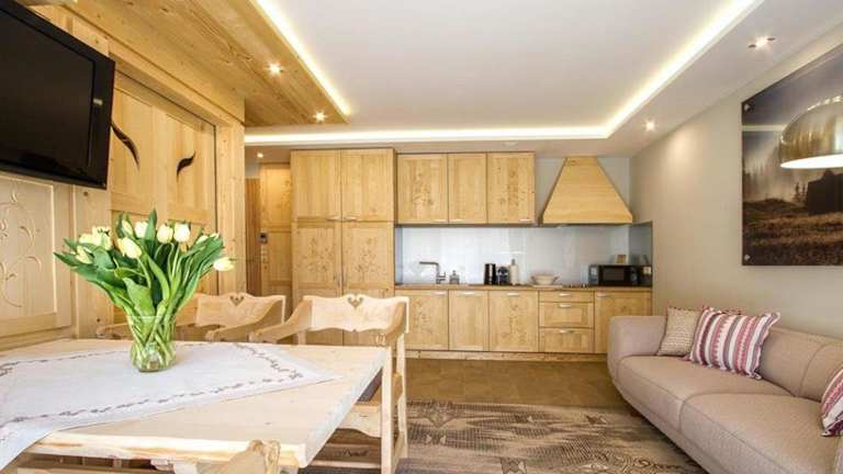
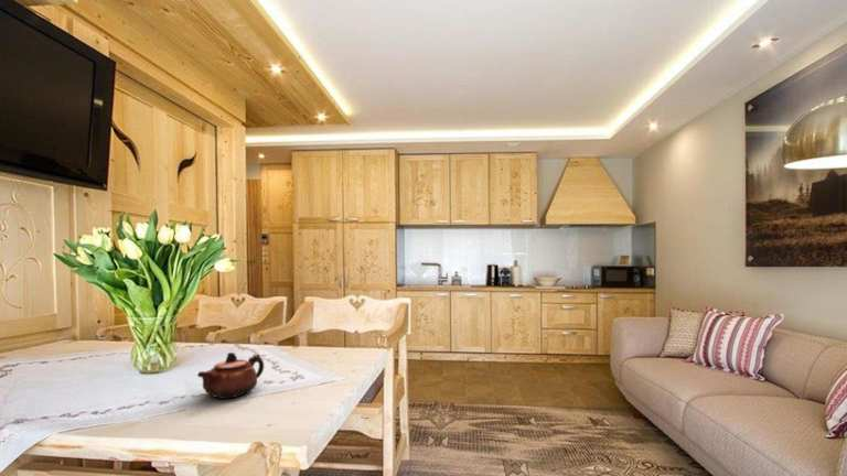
+ teapot [196,351,265,400]
